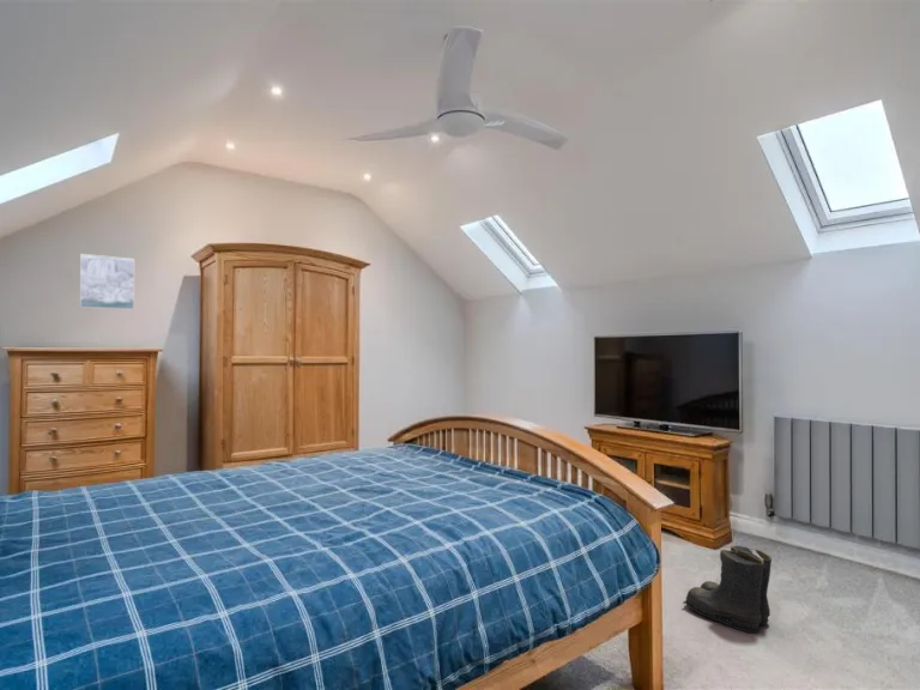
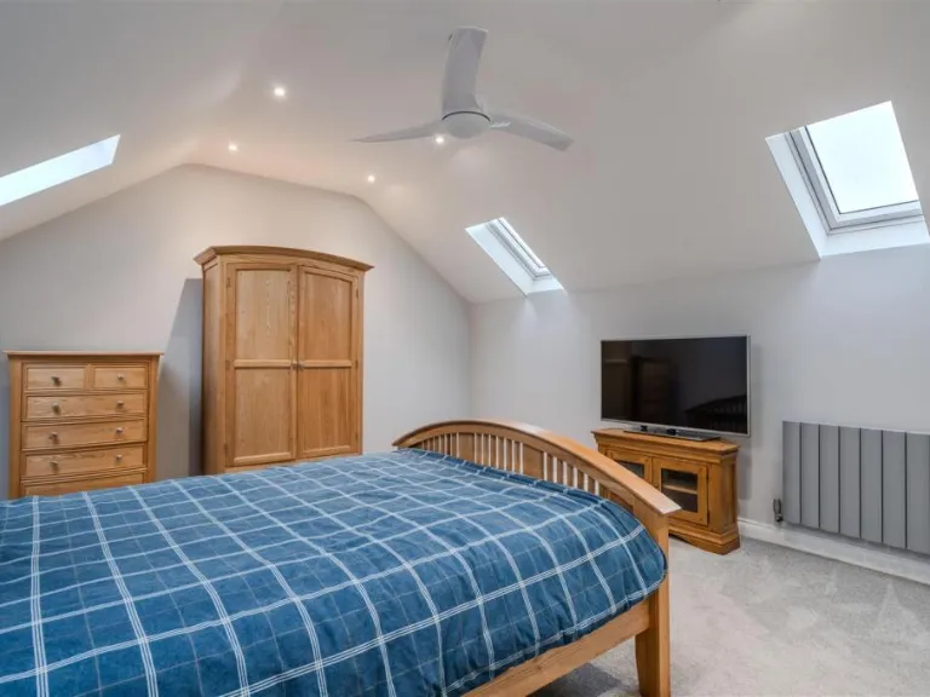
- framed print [79,253,135,310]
- boots [682,544,773,634]
